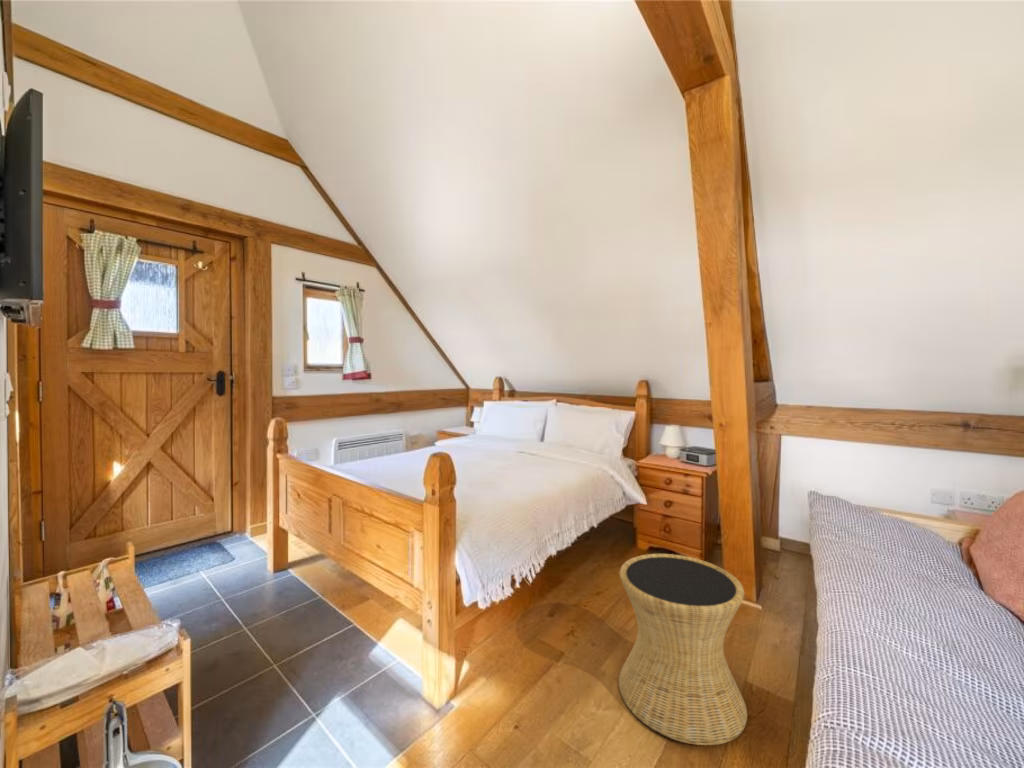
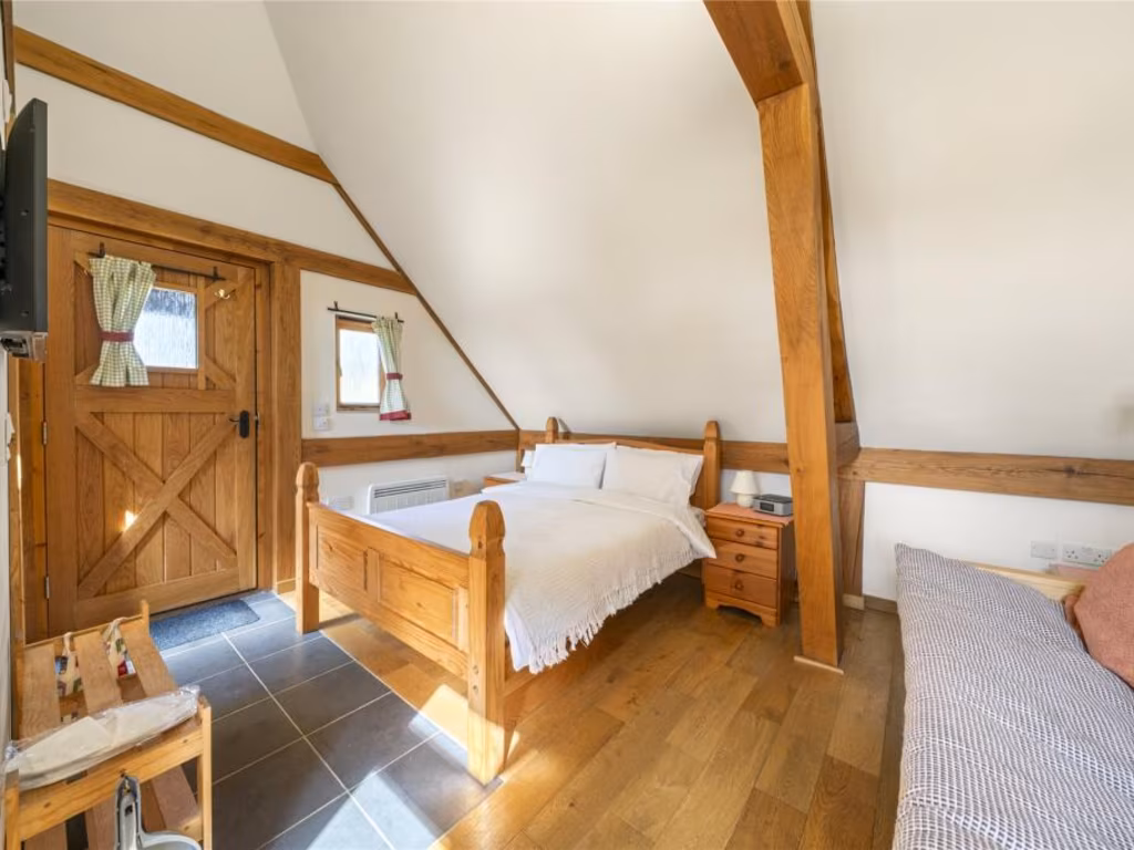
- side table [618,553,748,747]
